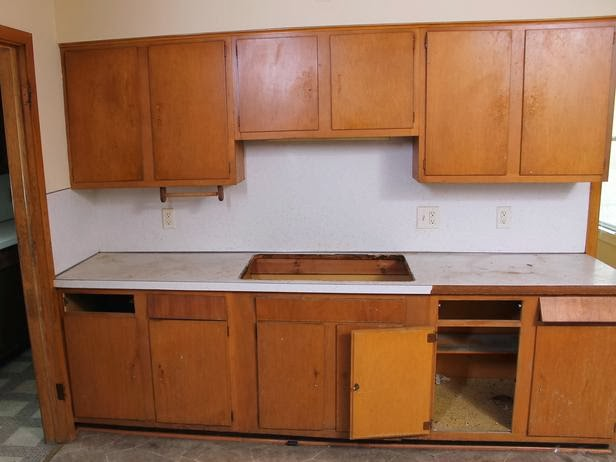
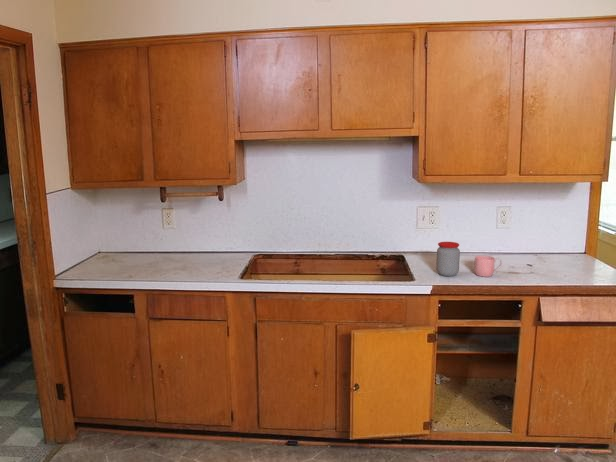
+ mug [473,255,503,278]
+ jar [435,241,461,277]
